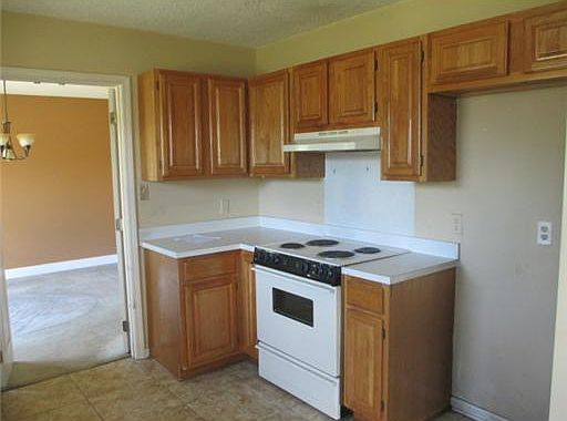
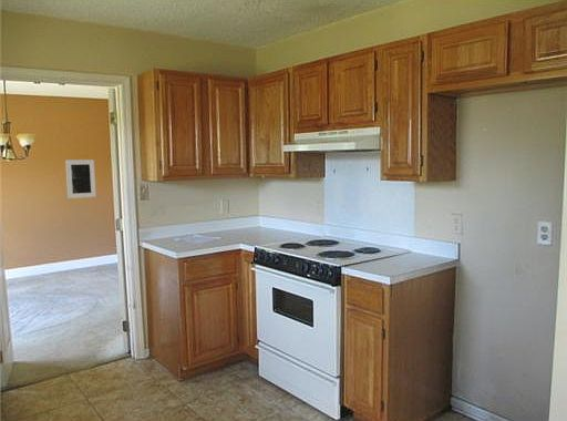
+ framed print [64,158,97,199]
